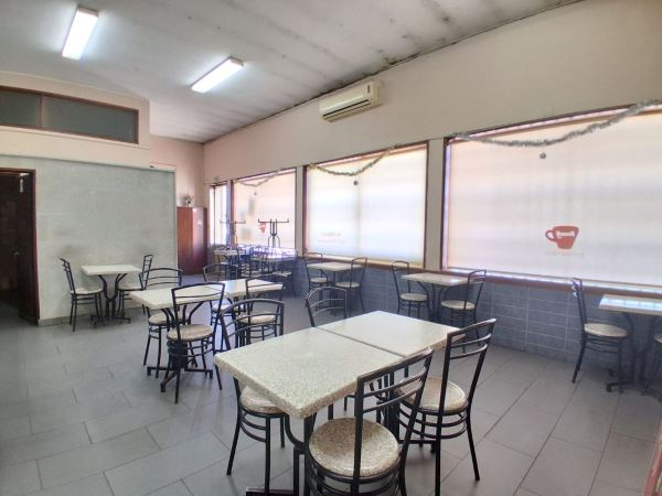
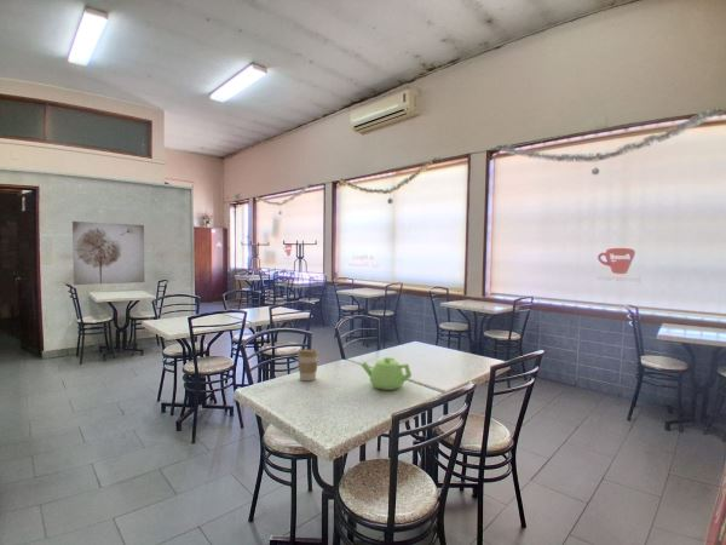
+ coffee cup [296,349,319,382]
+ teapot [359,356,413,391]
+ wall art [71,220,145,286]
